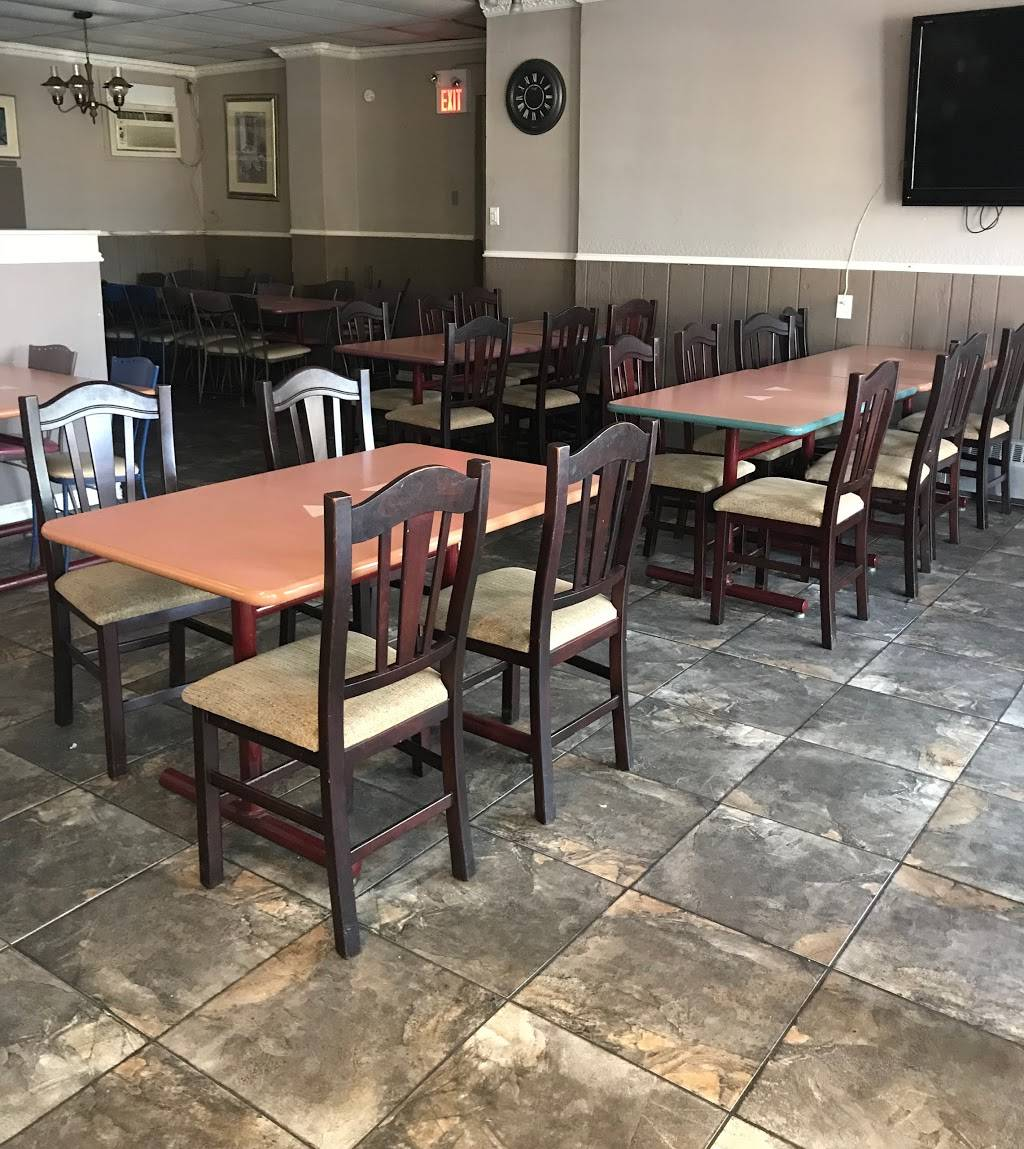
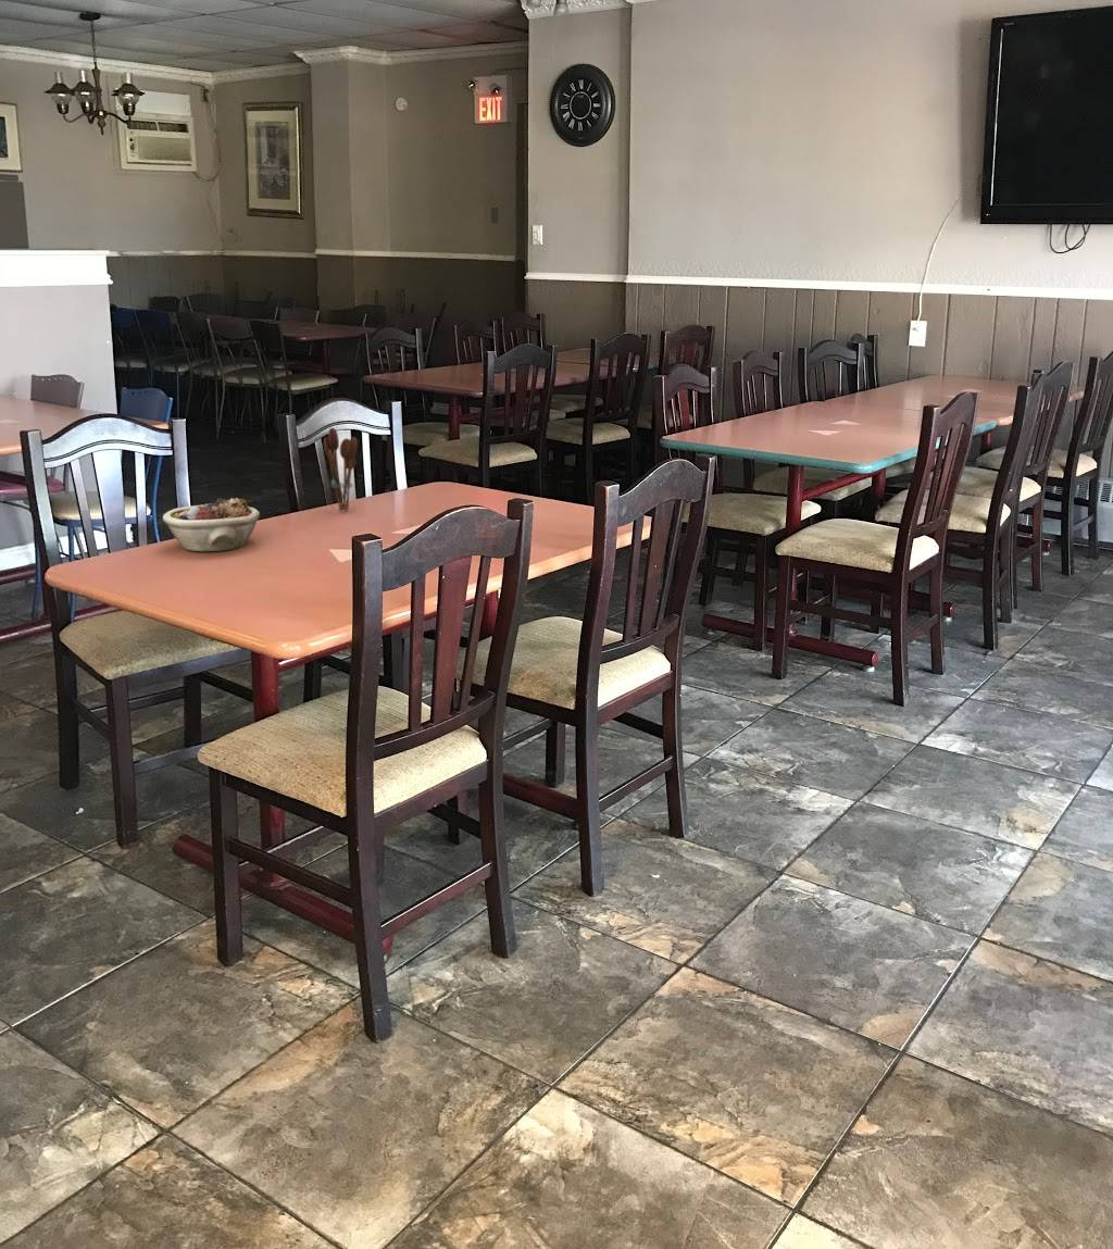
+ succulent planter [162,497,261,552]
+ utensil holder [323,427,359,512]
